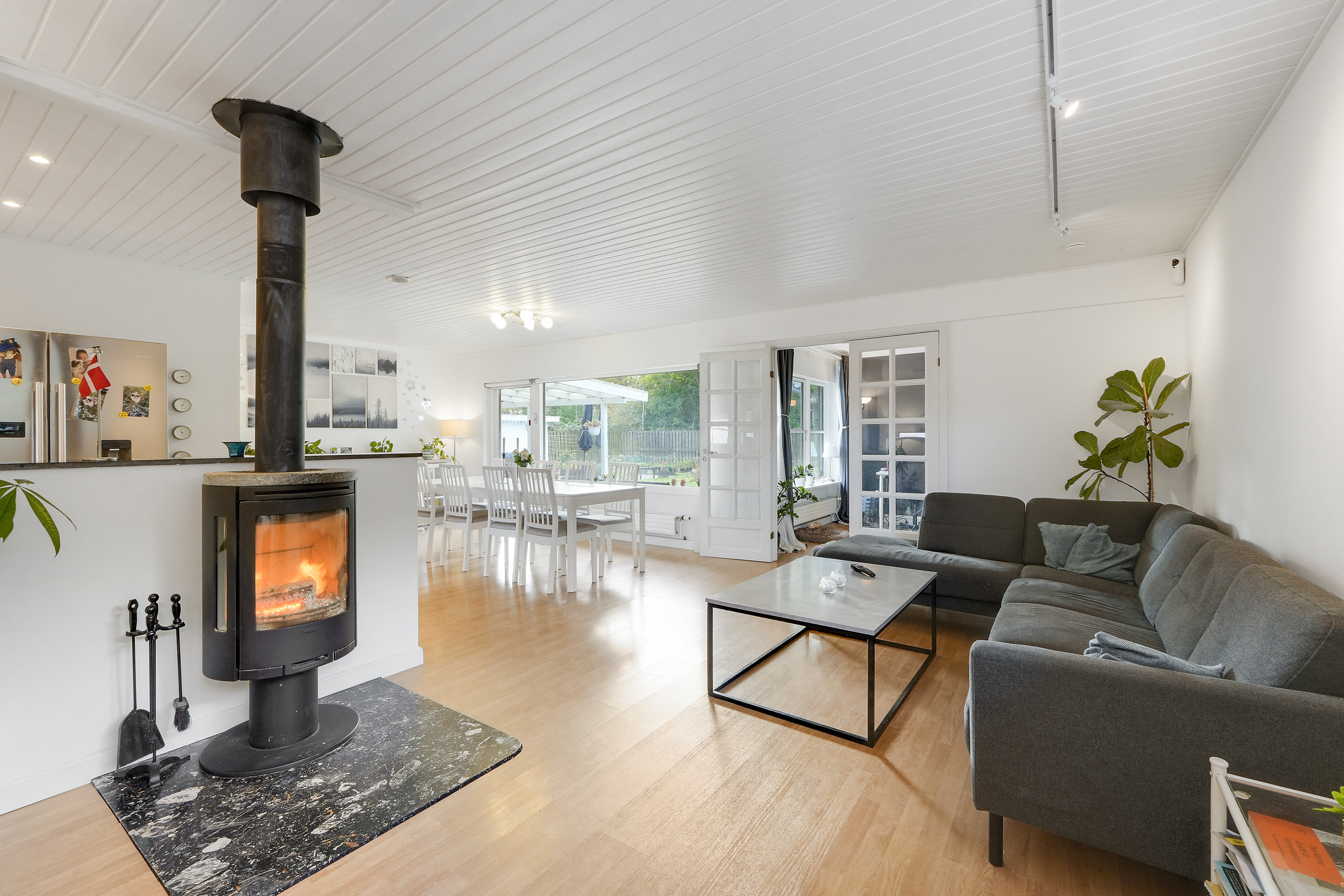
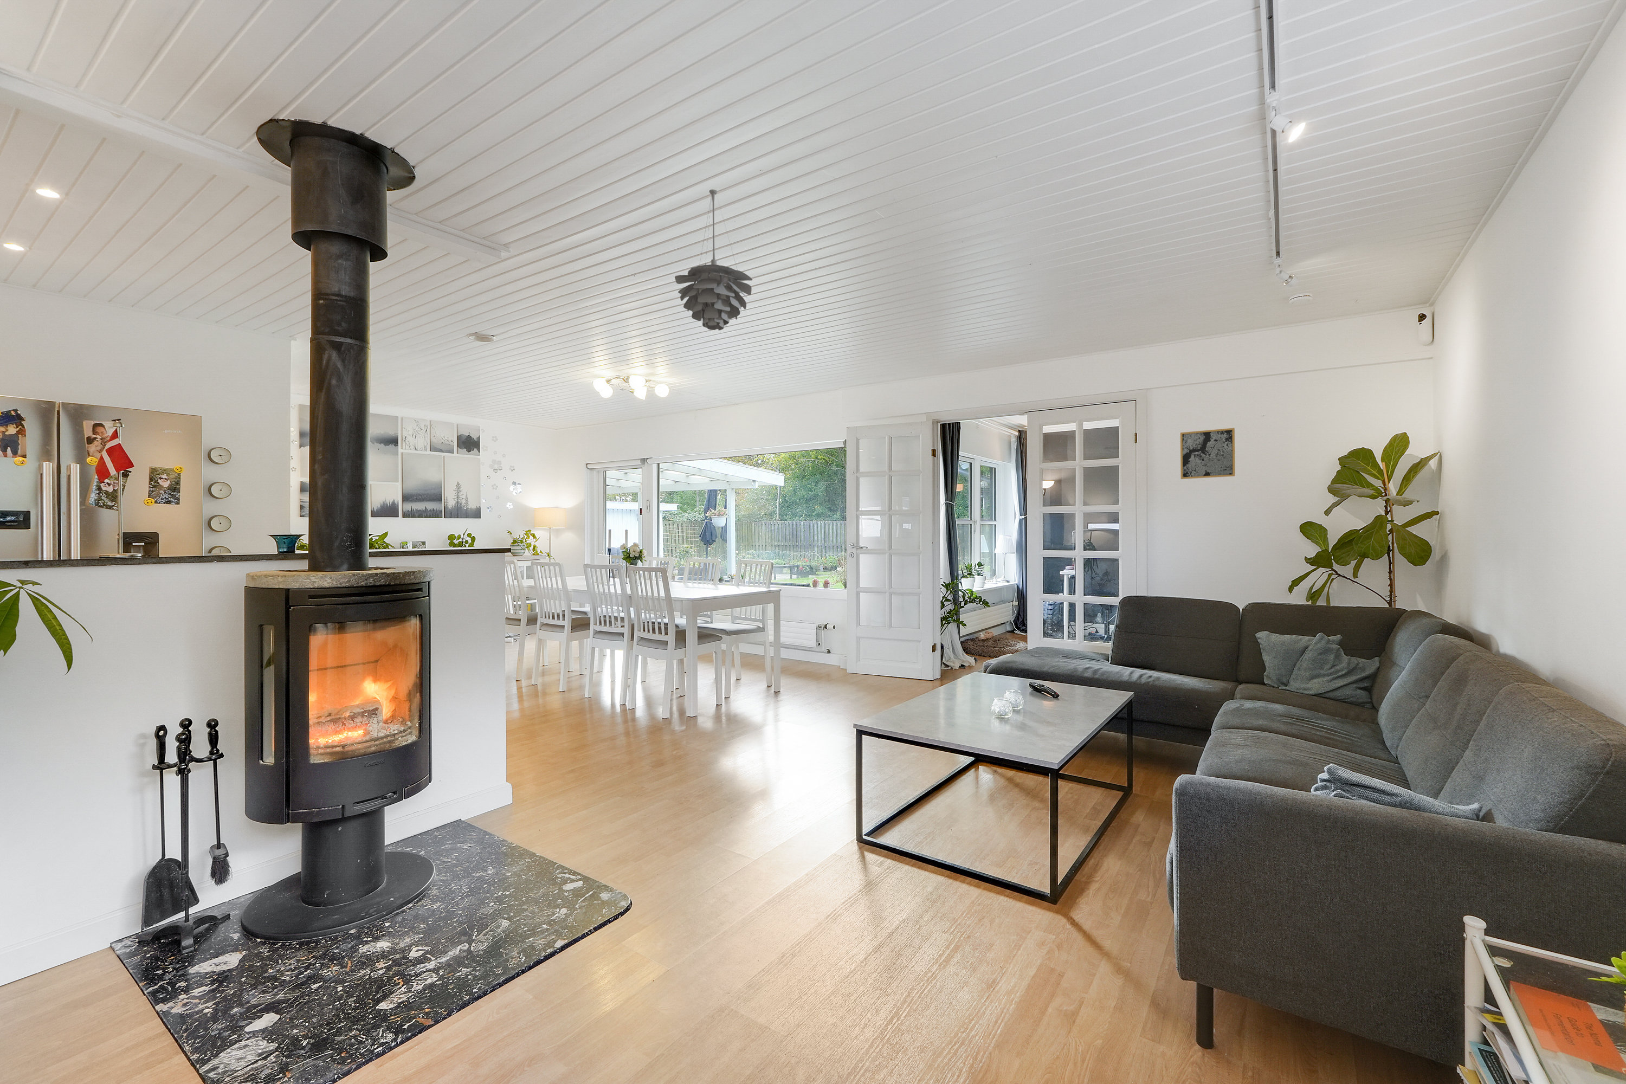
+ pendant light [674,189,753,330]
+ wall art [1180,427,1235,479]
